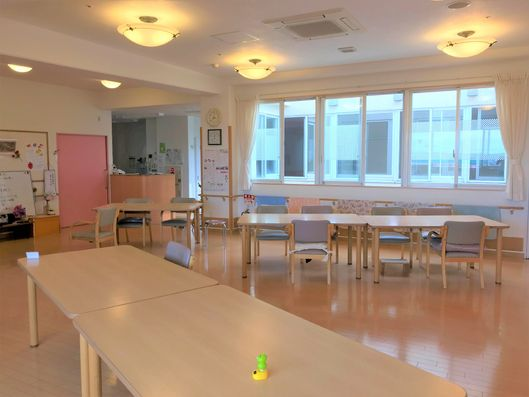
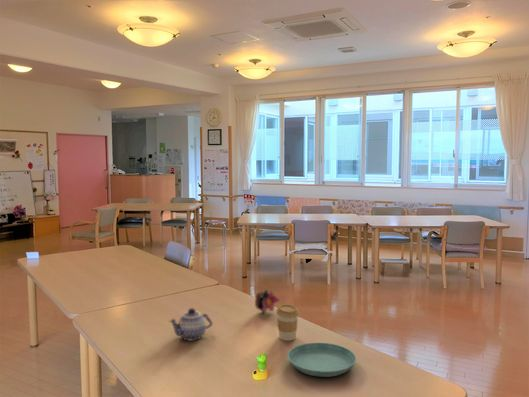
+ saucer [287,342,357,378]
+ coffee cup [275,303,300,342]
+ teapot [169,307,214,341]
+ flower [254,289,281,315]
